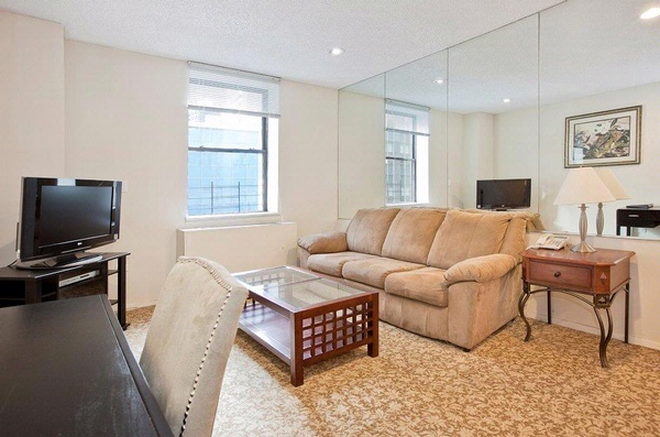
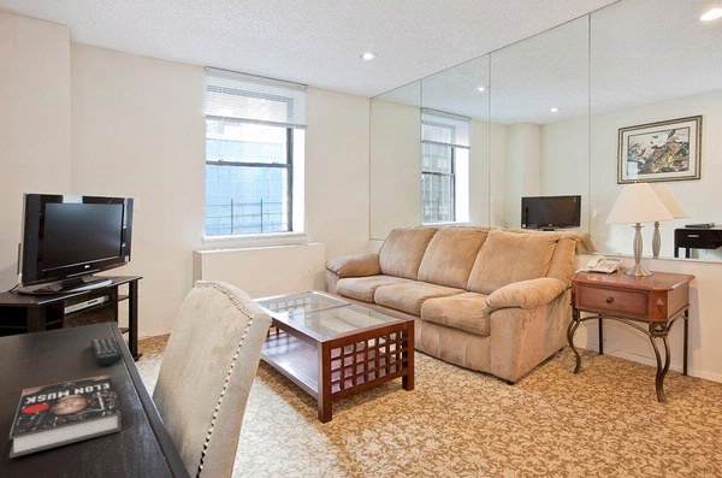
+ remote control [89,336,123,366]
+ book [8,373,123,459]
